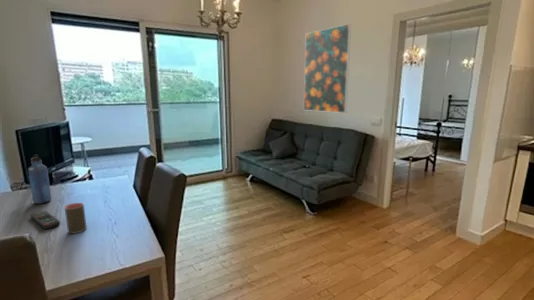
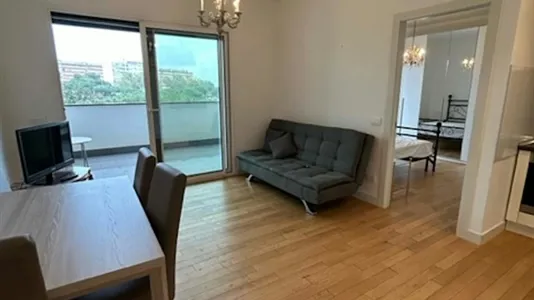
- remote control [30,210,61,230]
- cup [64,202,88,235]
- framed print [303,23,352,114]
- water bottle [27,154,52,205]
